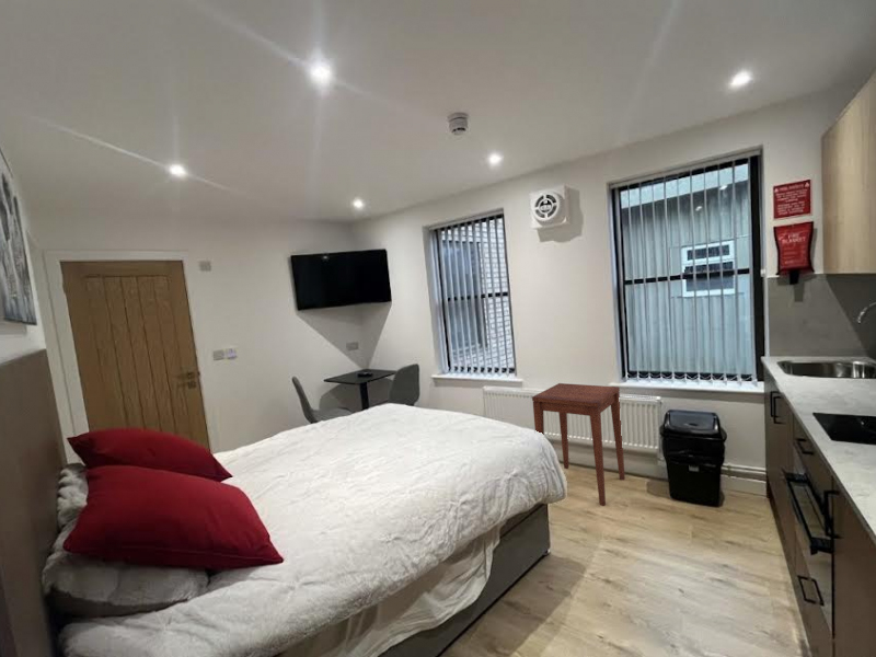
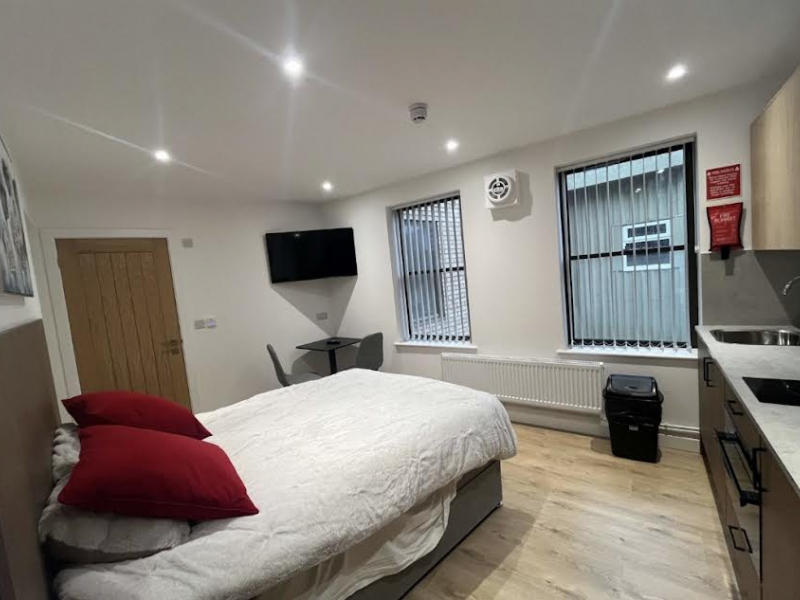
- side table [531,382,626,507]
